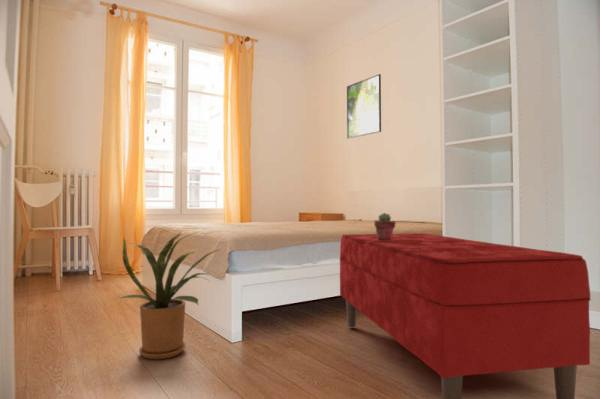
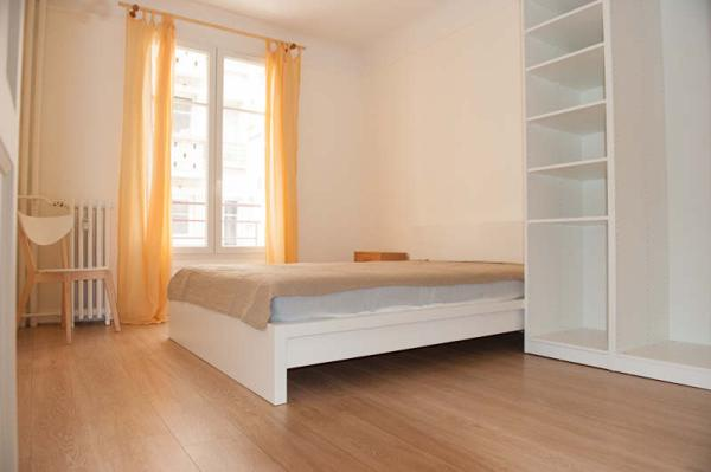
- house plant [118,231,223,360]
- bench [339,232,592,399]
- potted succulent [373,212,397,241]
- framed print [346,73,382,140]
